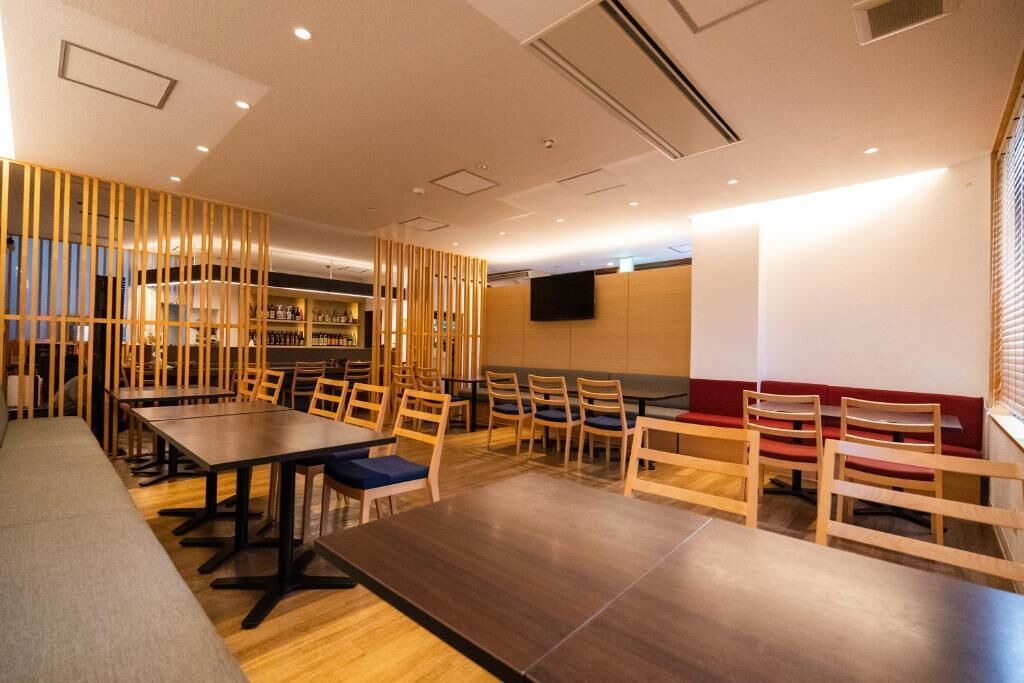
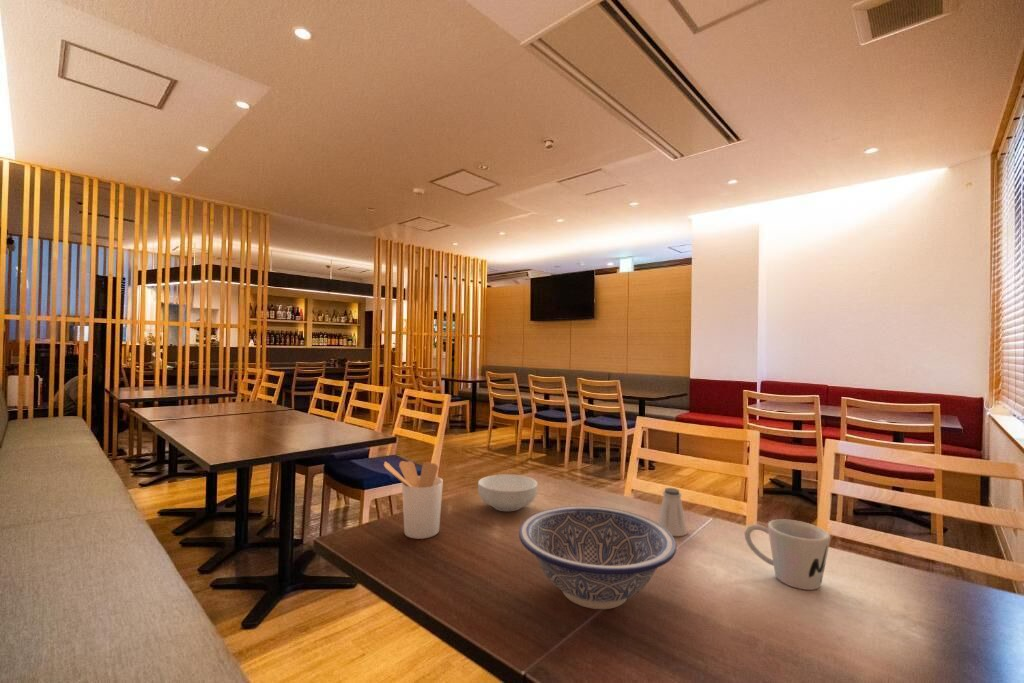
+ decorative bowl [518,505,678,610]
+ utensil holder [383,460,444,540]
+ mug [743,518,831,591]
+ saltshaker [657,487,688,537]
+ cereal bowl [477,473,539,512]
